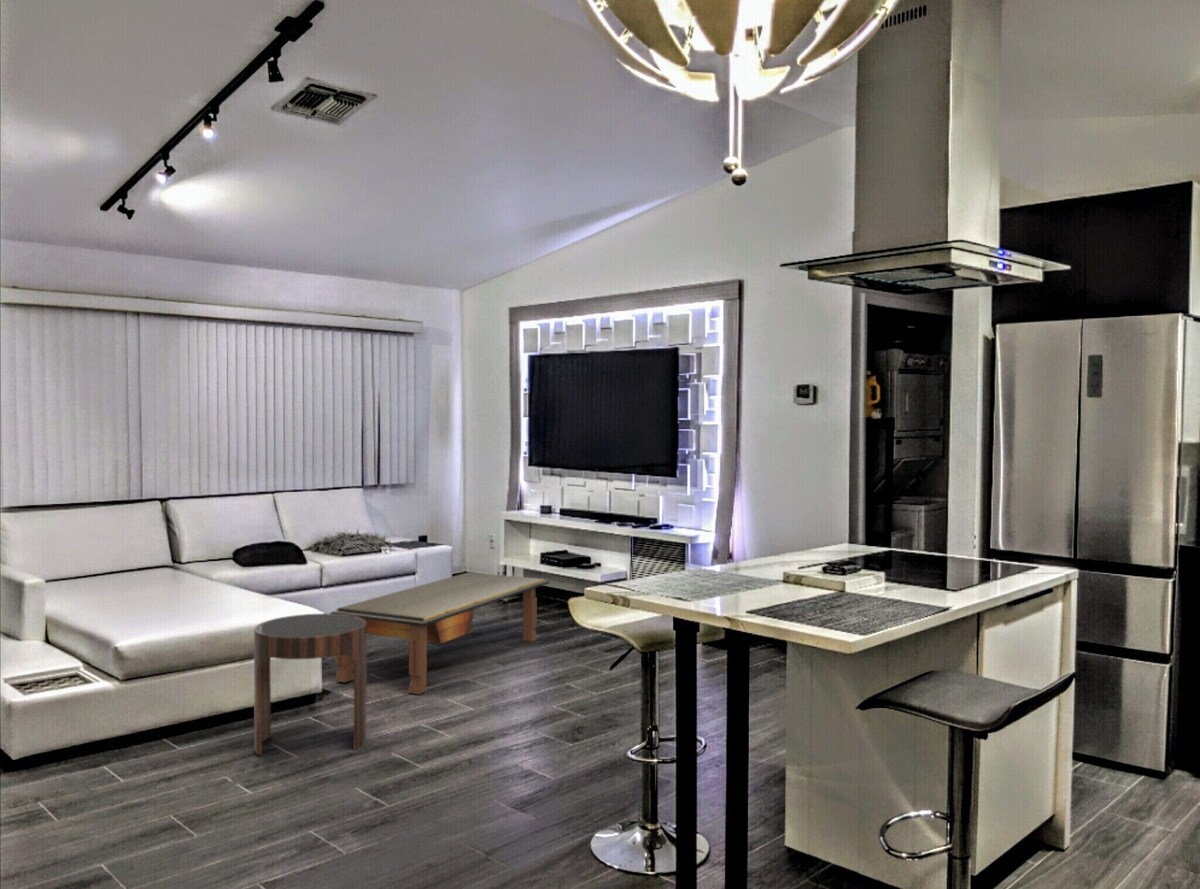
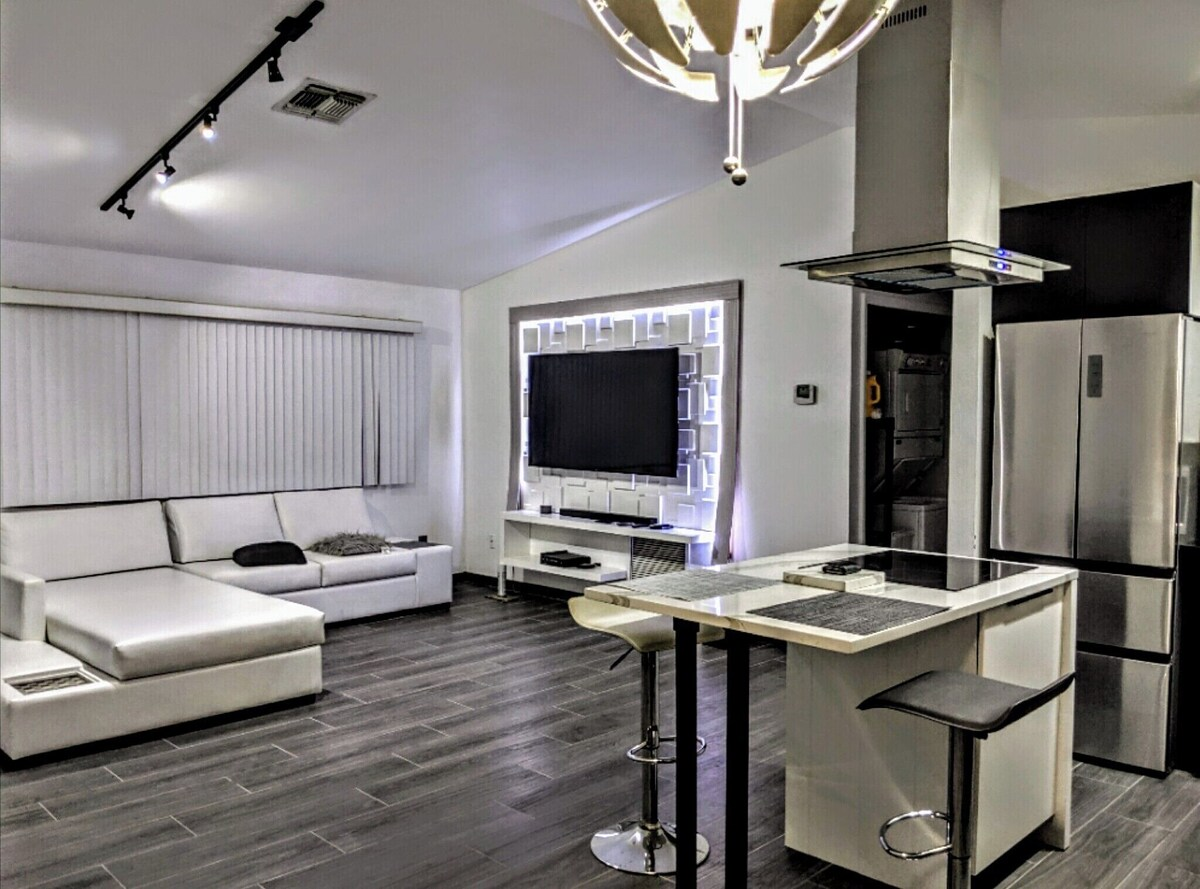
- coffee table [329,571,550,695]
- side table [253,613,368,756]
